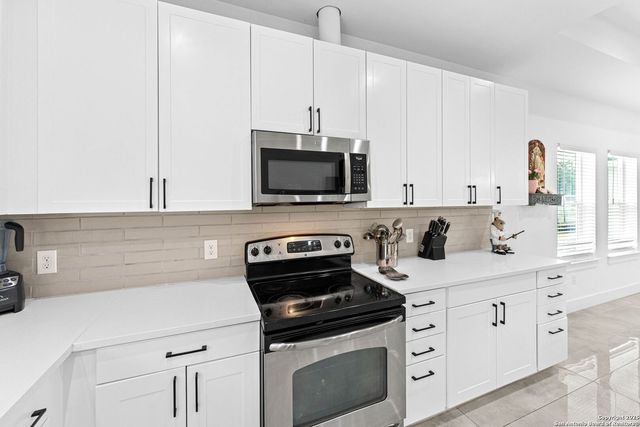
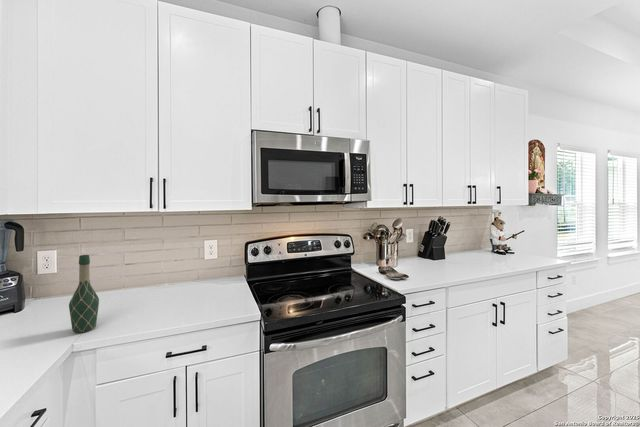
+ wine bottle [68,254,100,334]
